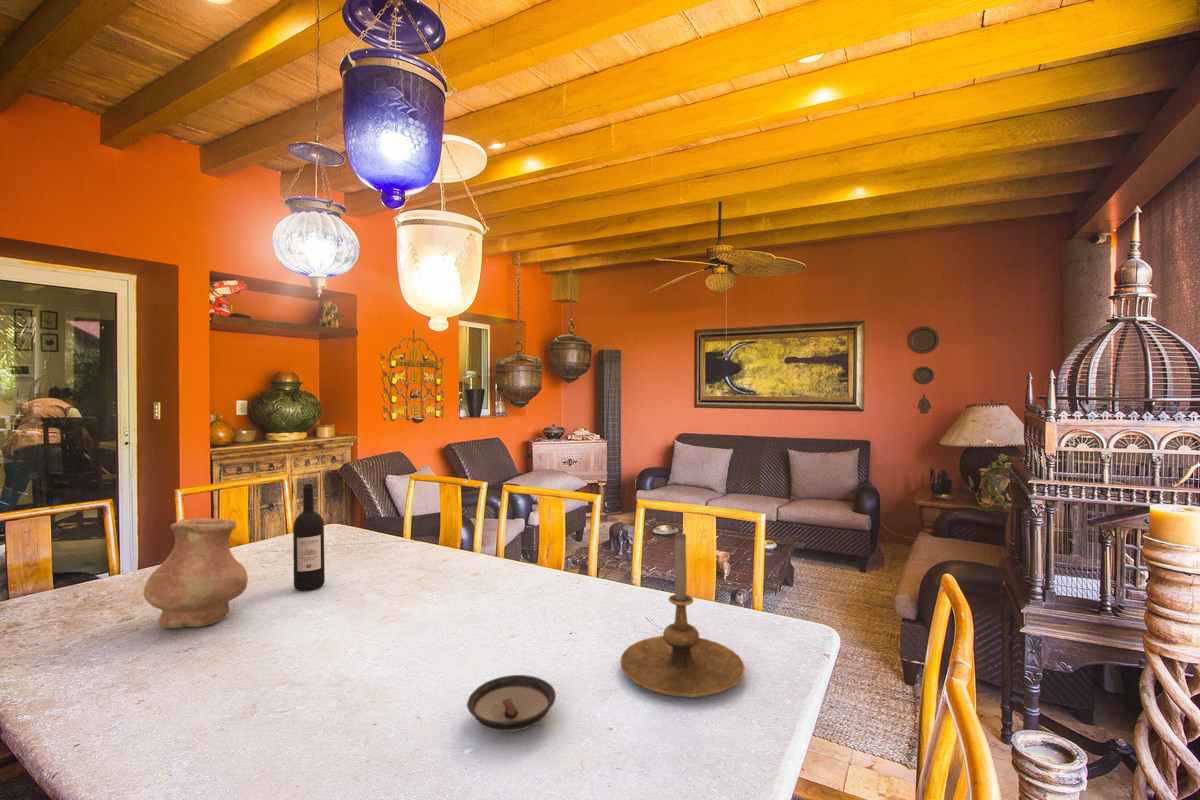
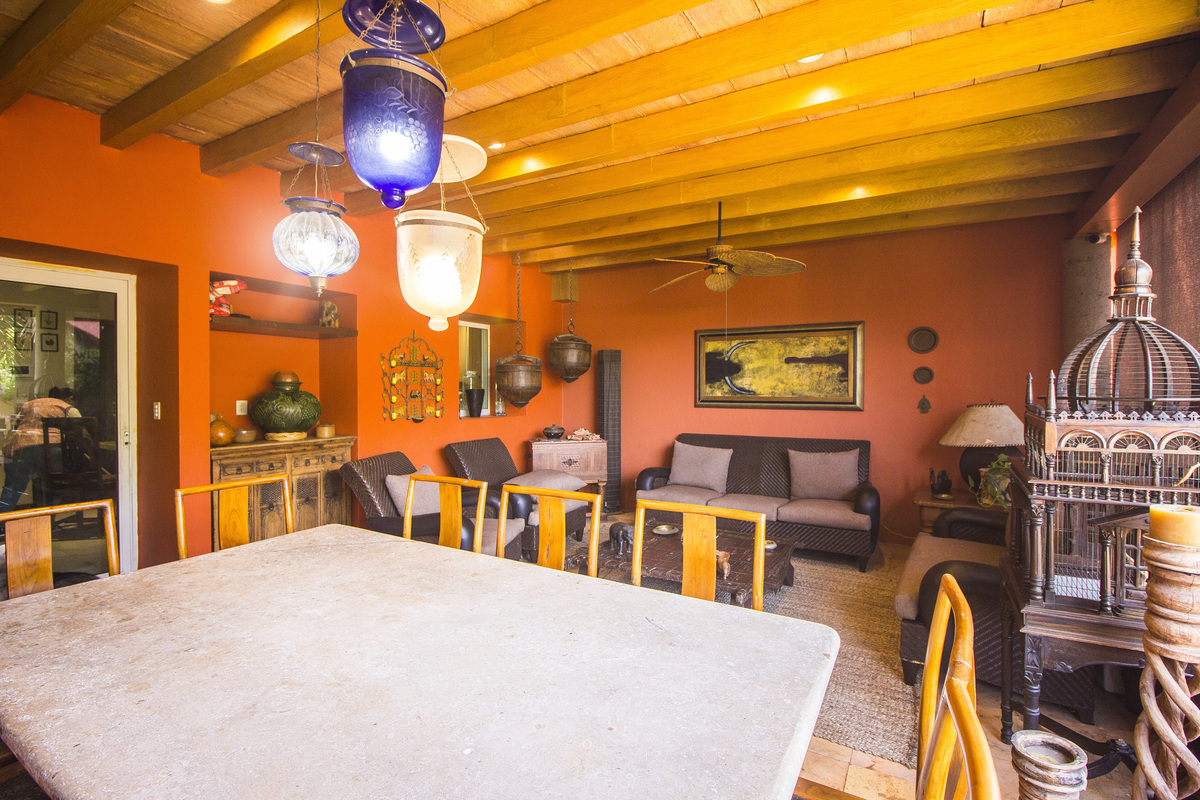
- vase [143,517,249,629]
- saucer [466,674,557,733]
- candle holder [619,531,746,698]
- wine bottle [292,483,326,591]
